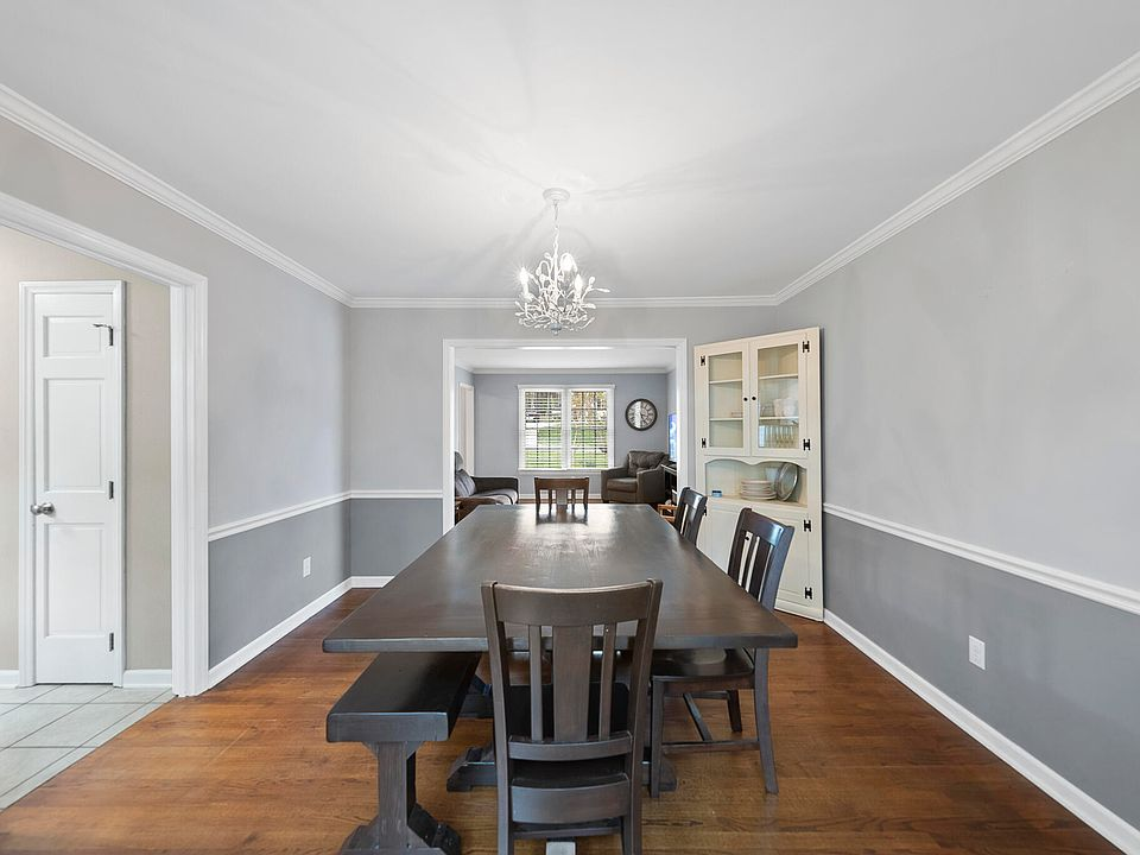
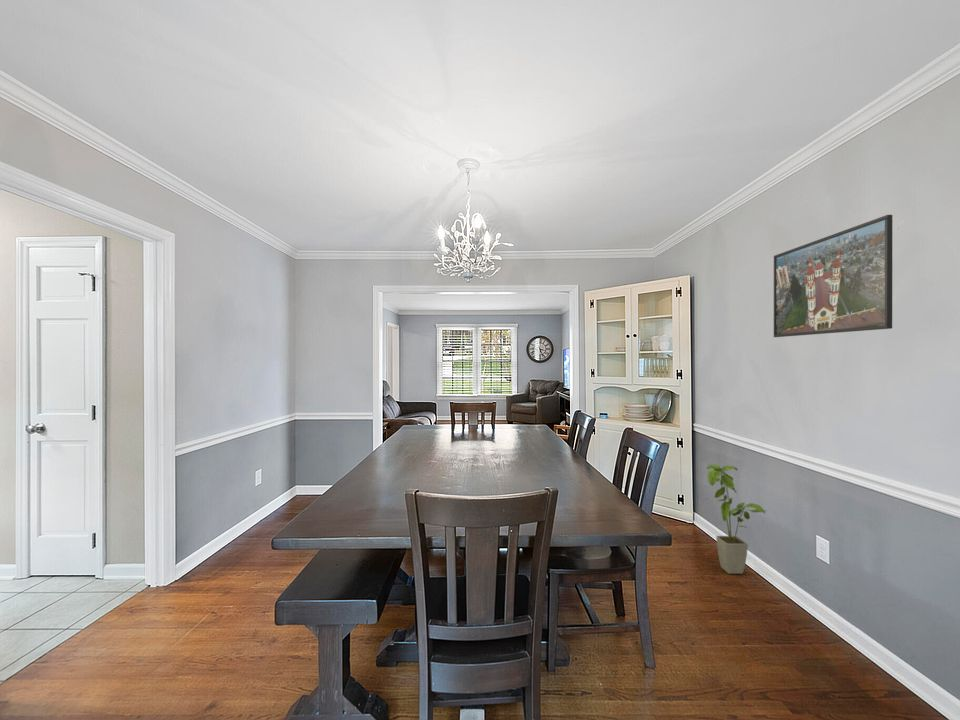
+ house plant [705,463,767,575]
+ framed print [773,214,893,338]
